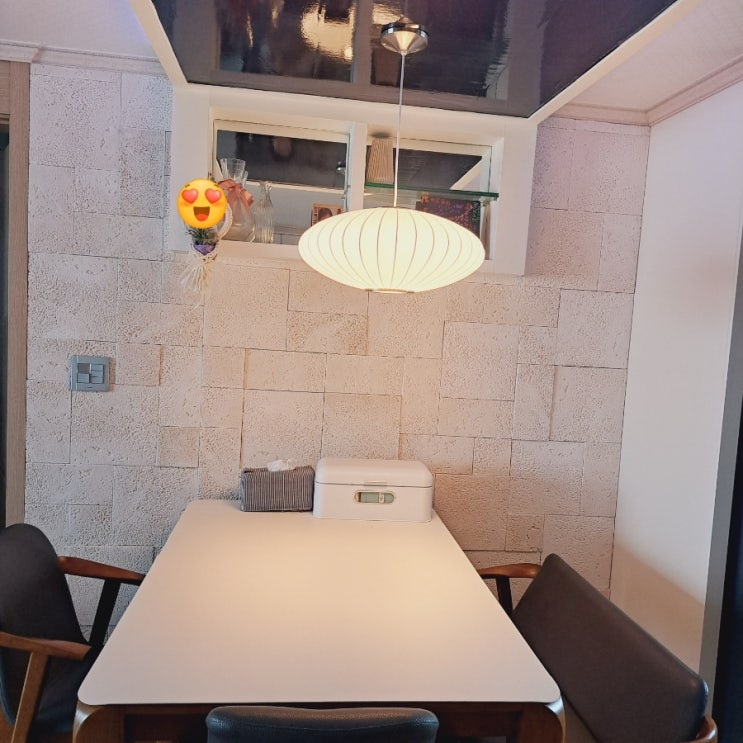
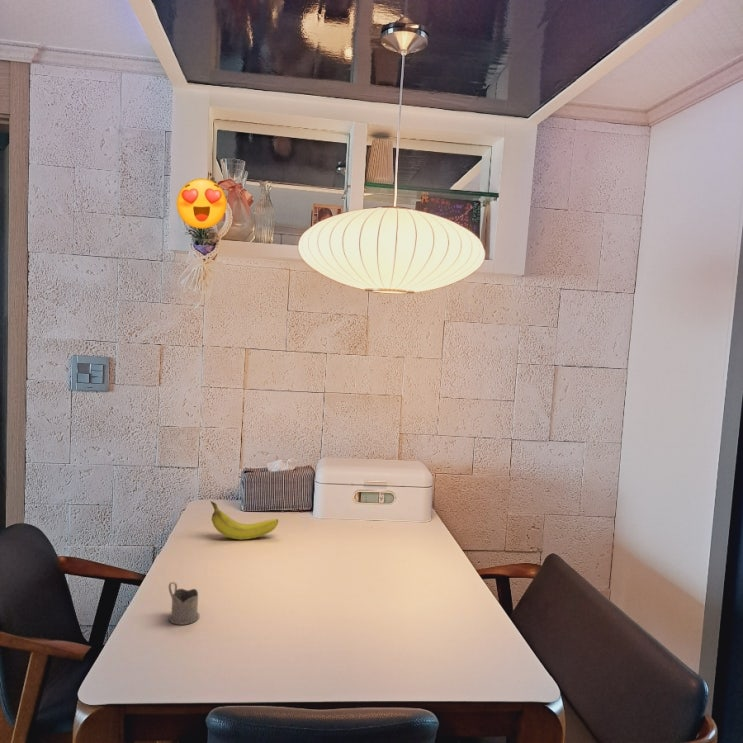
+ fruit [209,500,279,540]
+ tea glass holder [168,581,200,625]
